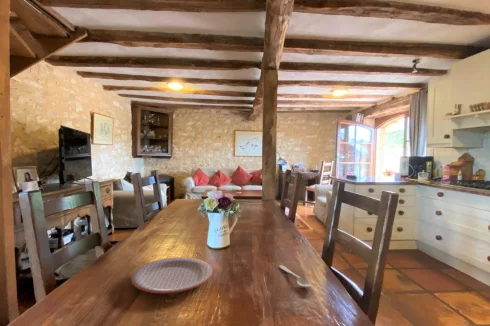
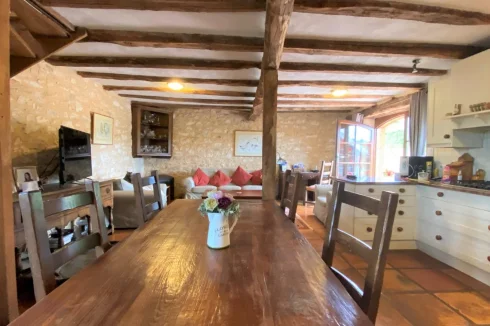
- spoon [278,264,312,288]
- plate [130,256,214,294]
